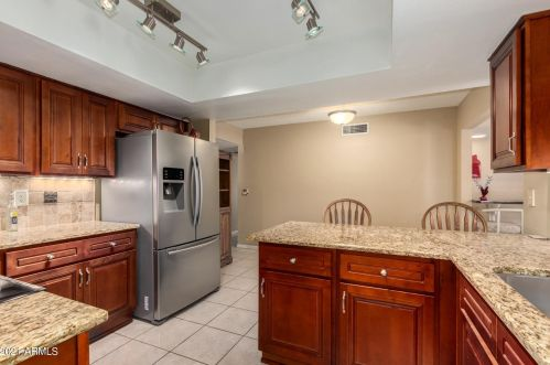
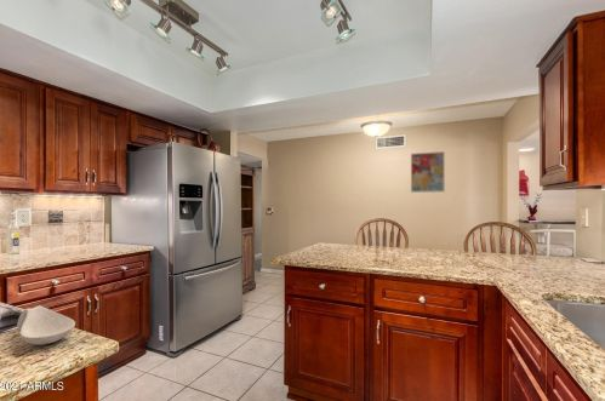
+ spoon rest [16,304,76,346]
+ wall art [410,150,446,194]
